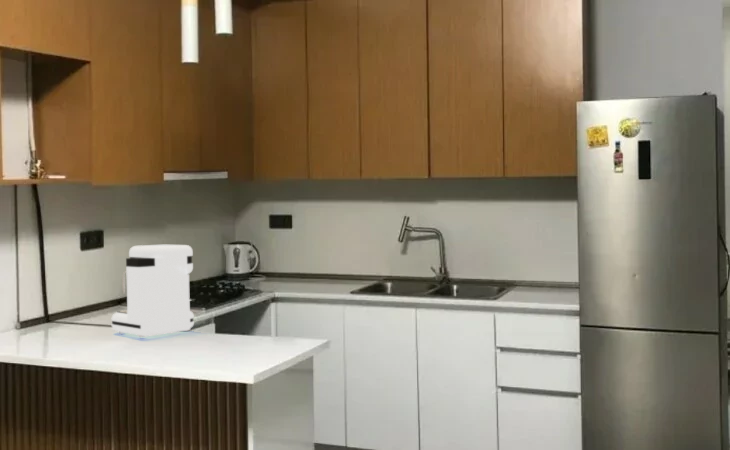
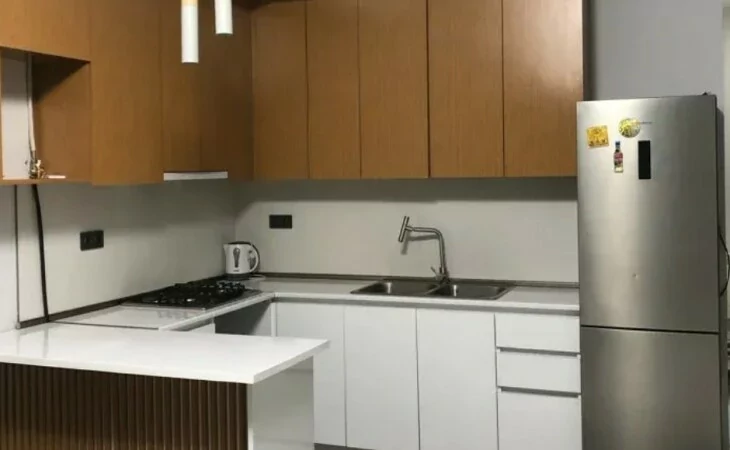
- coffee maker [110,244,195,338]
